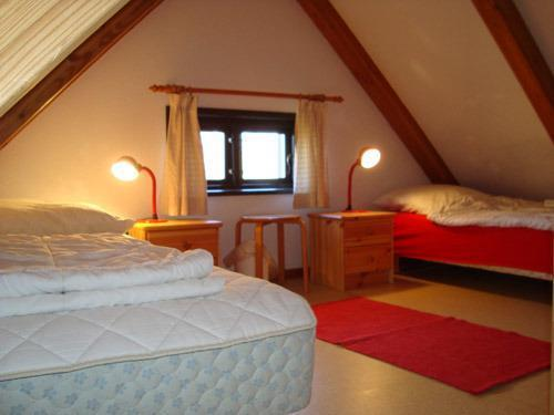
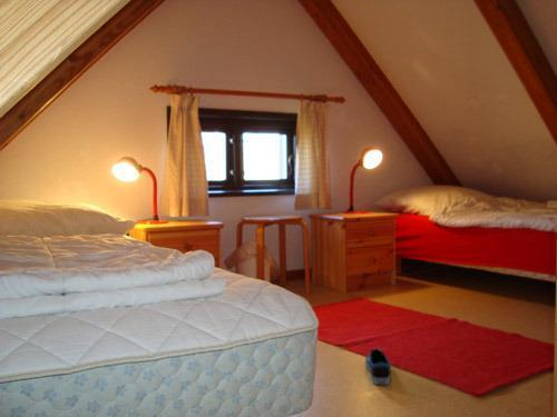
+ shoe [364,347,392,386]
